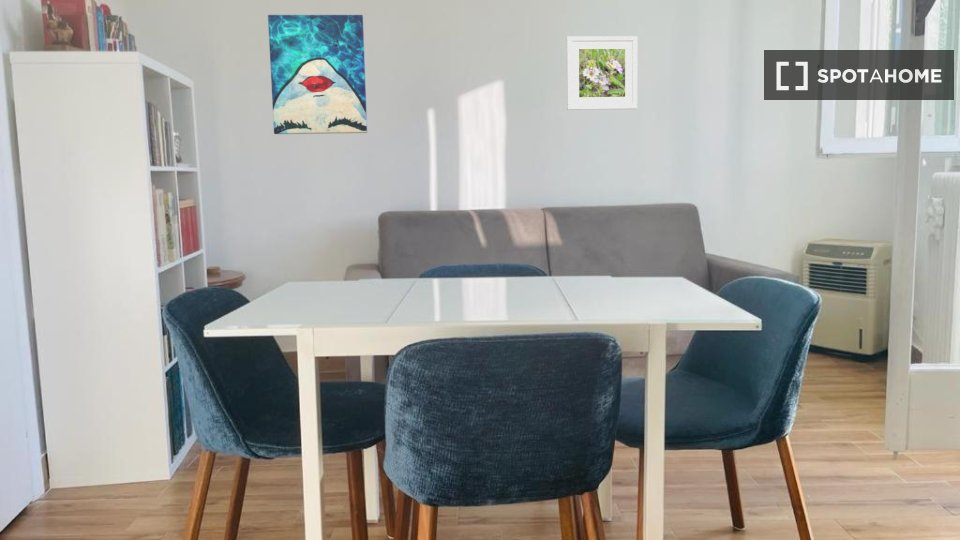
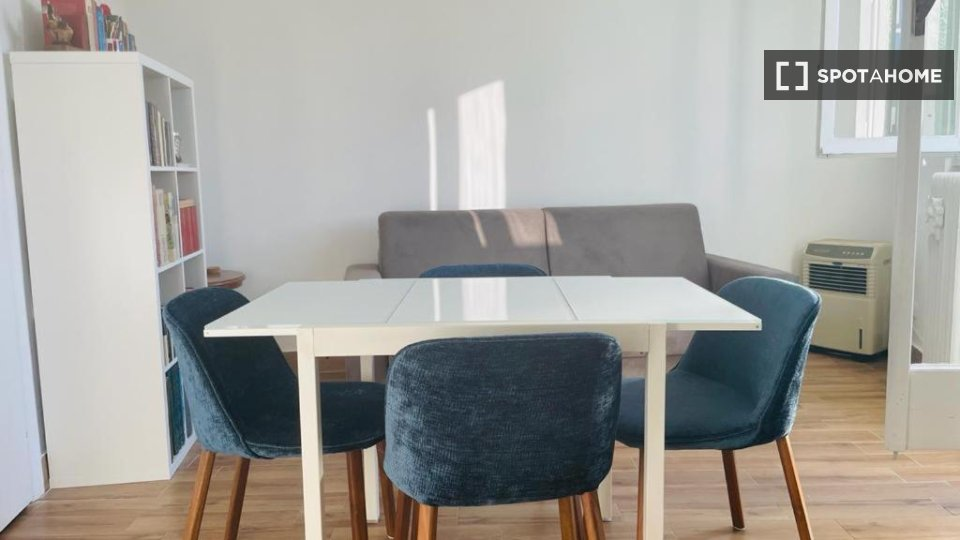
- wall art [267,14,368,135]
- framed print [565,35,638,111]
